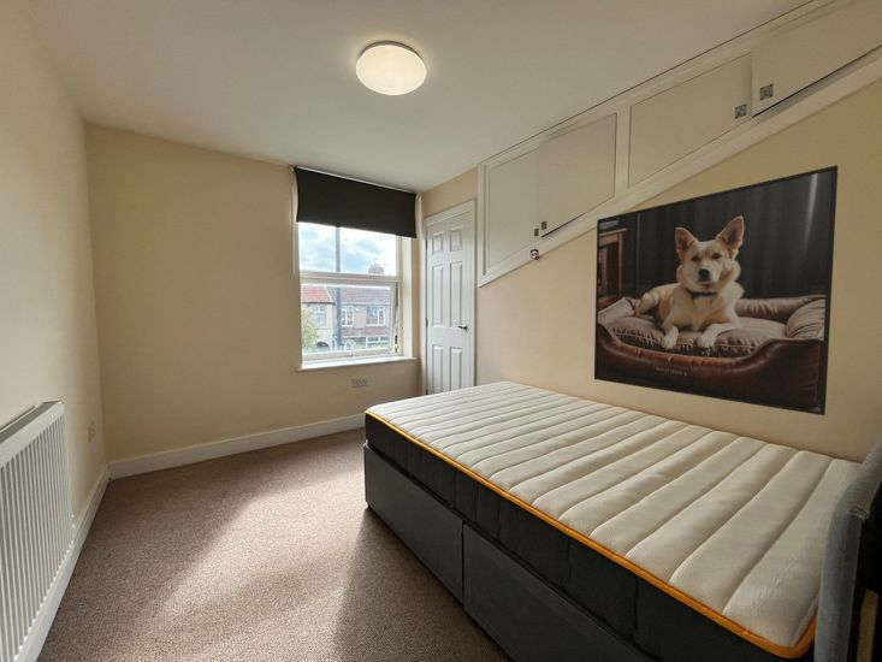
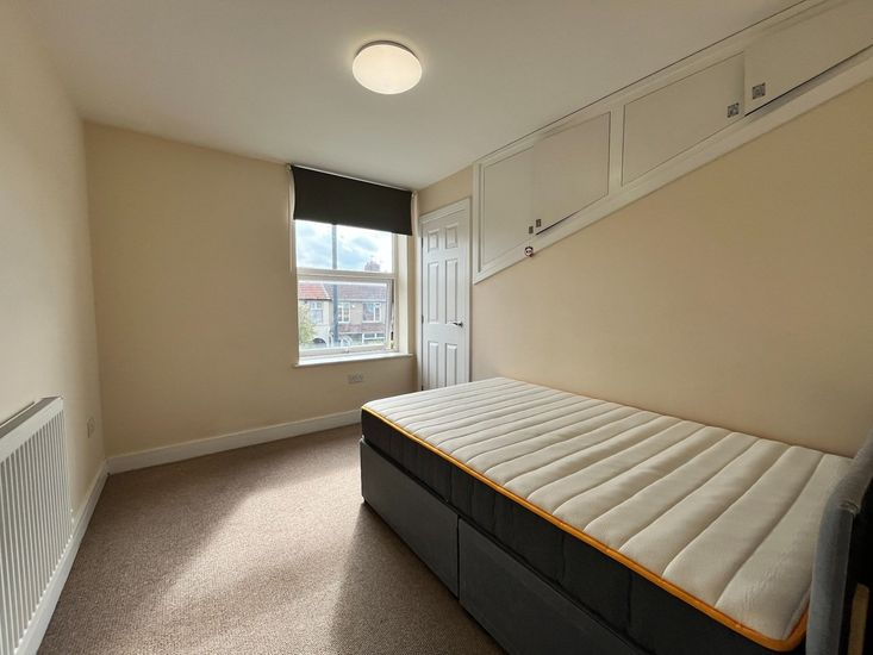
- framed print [593,164,839,416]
